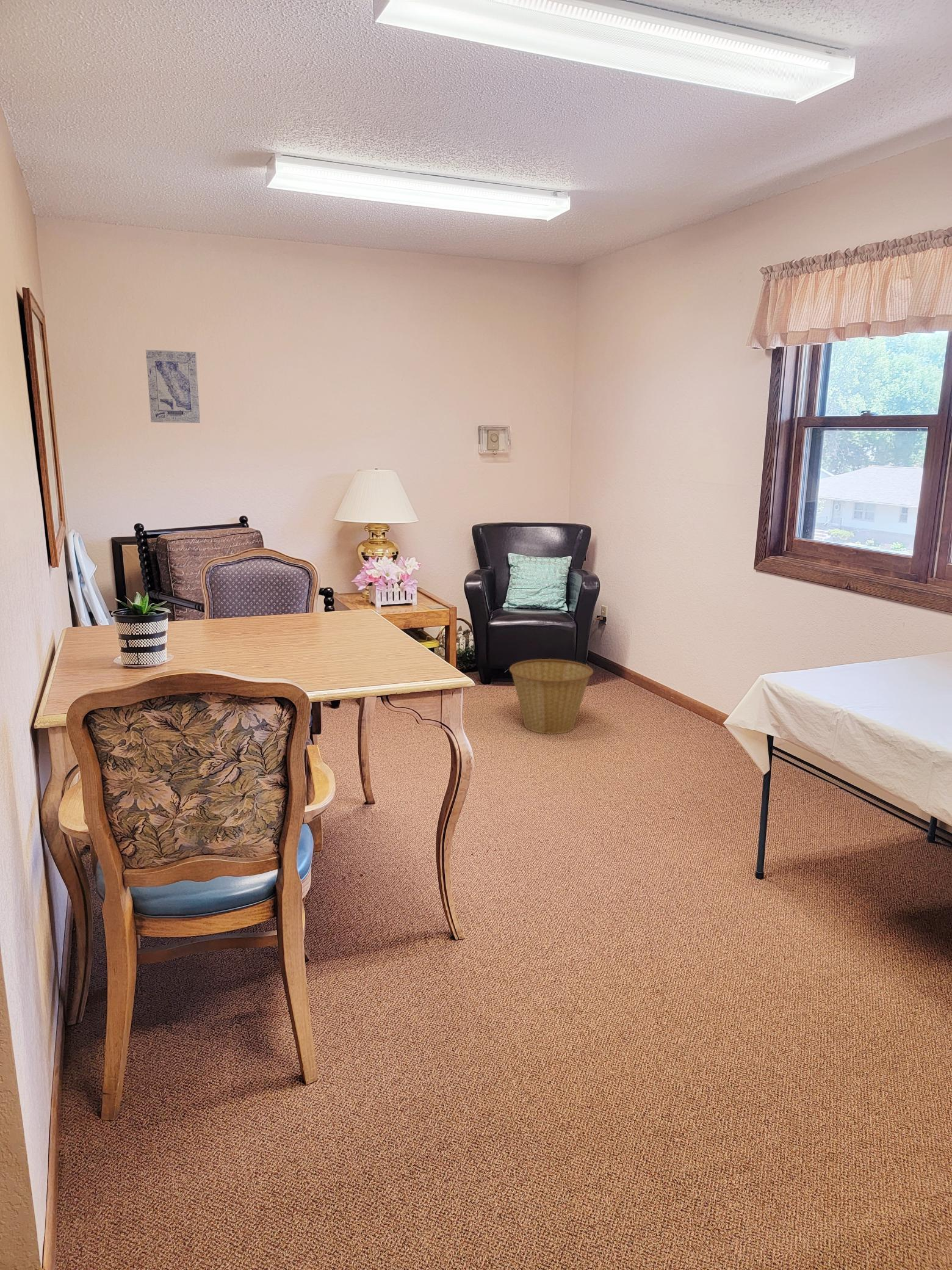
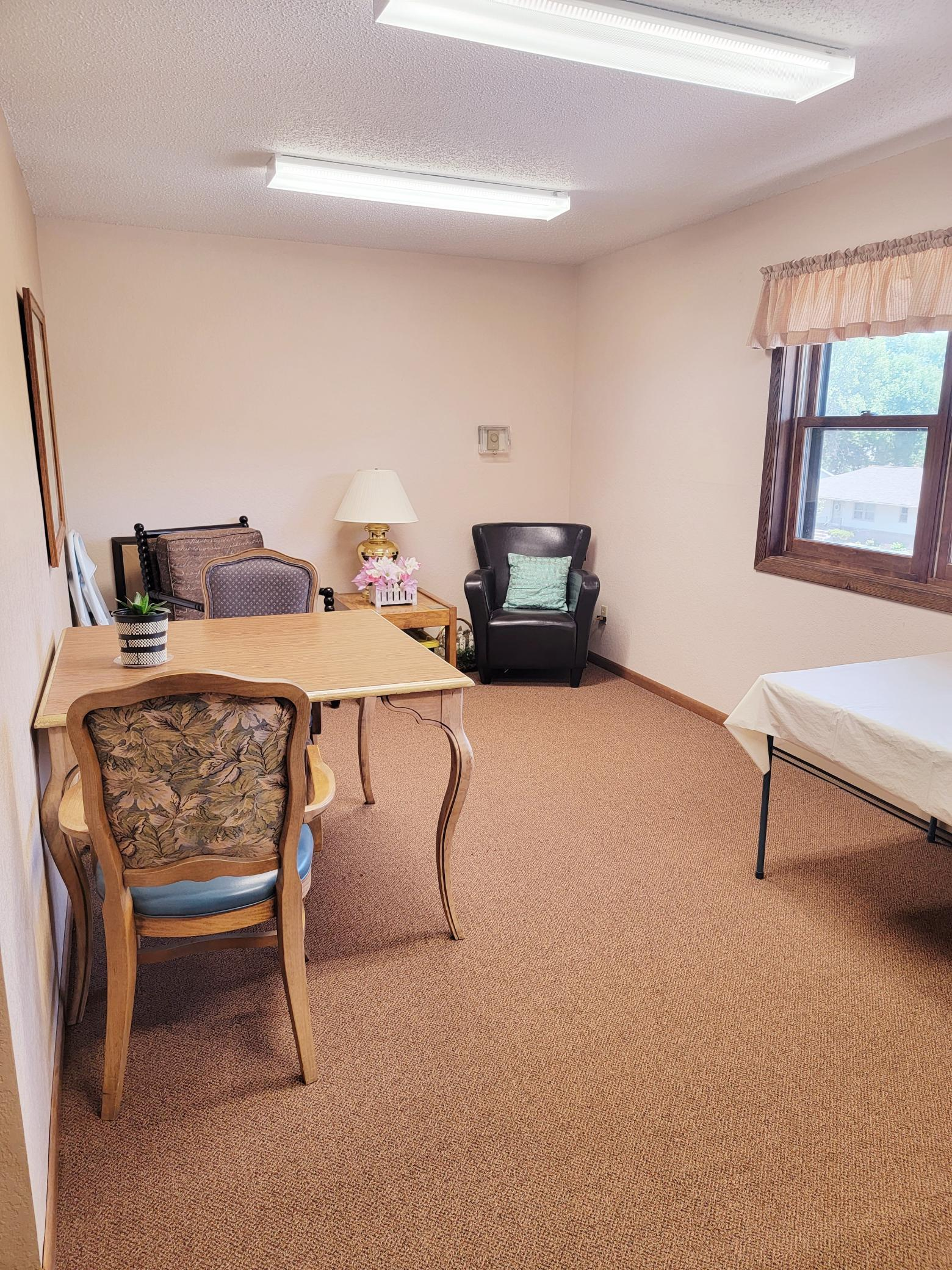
- basket [509,658,594,735]
- wall art [145,349,201,424]
